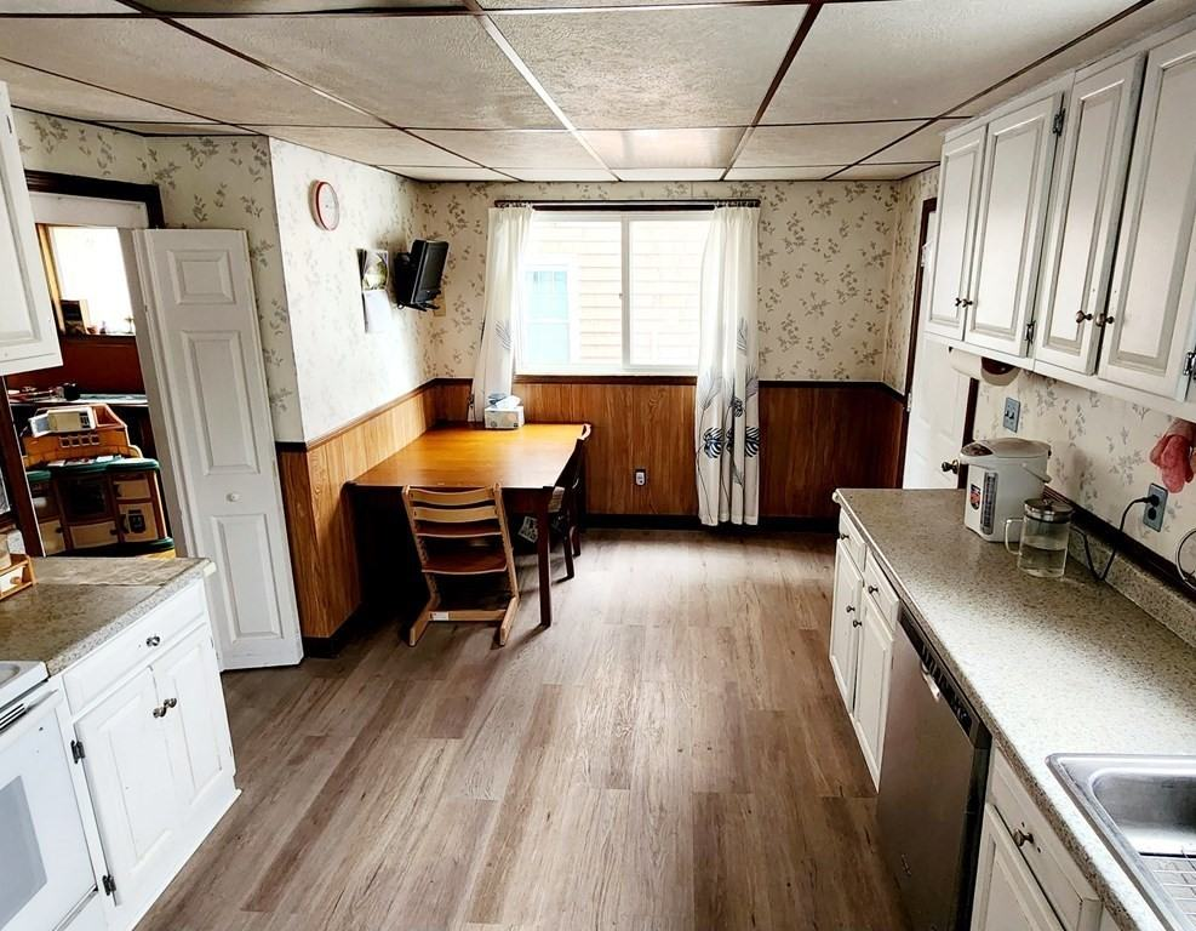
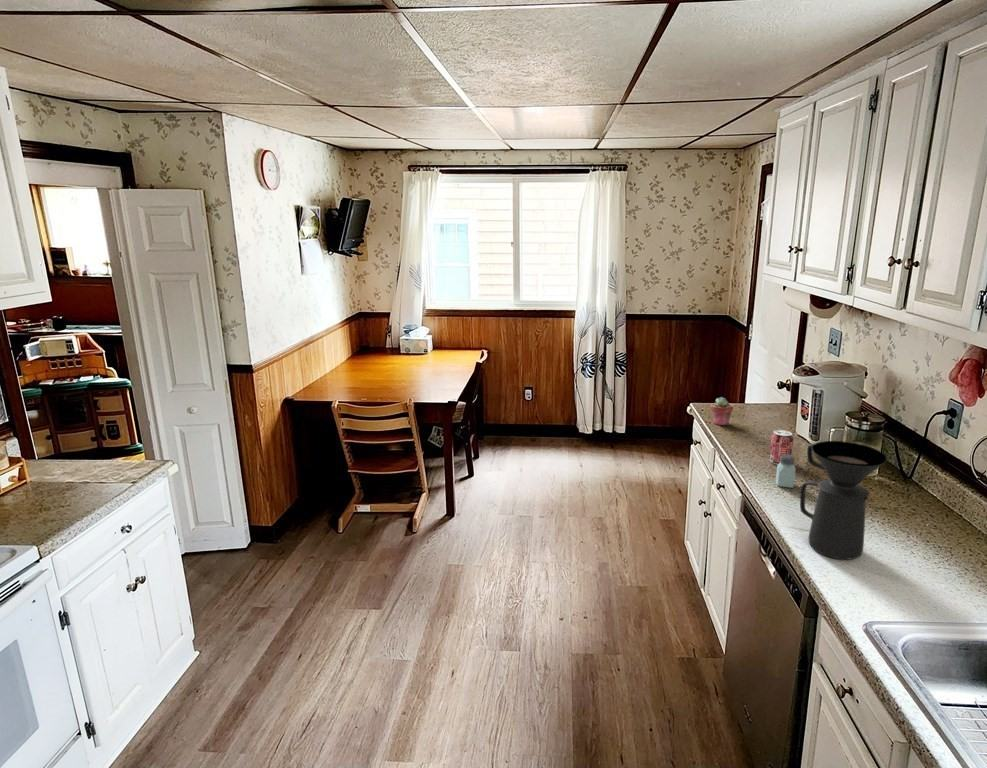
+ coffee maker [799,440,887,560]
+ saltshaker [775,455,797,489]
+ beverage can [768,429,794,466]
+ potted succulent [710,396,734,426]
